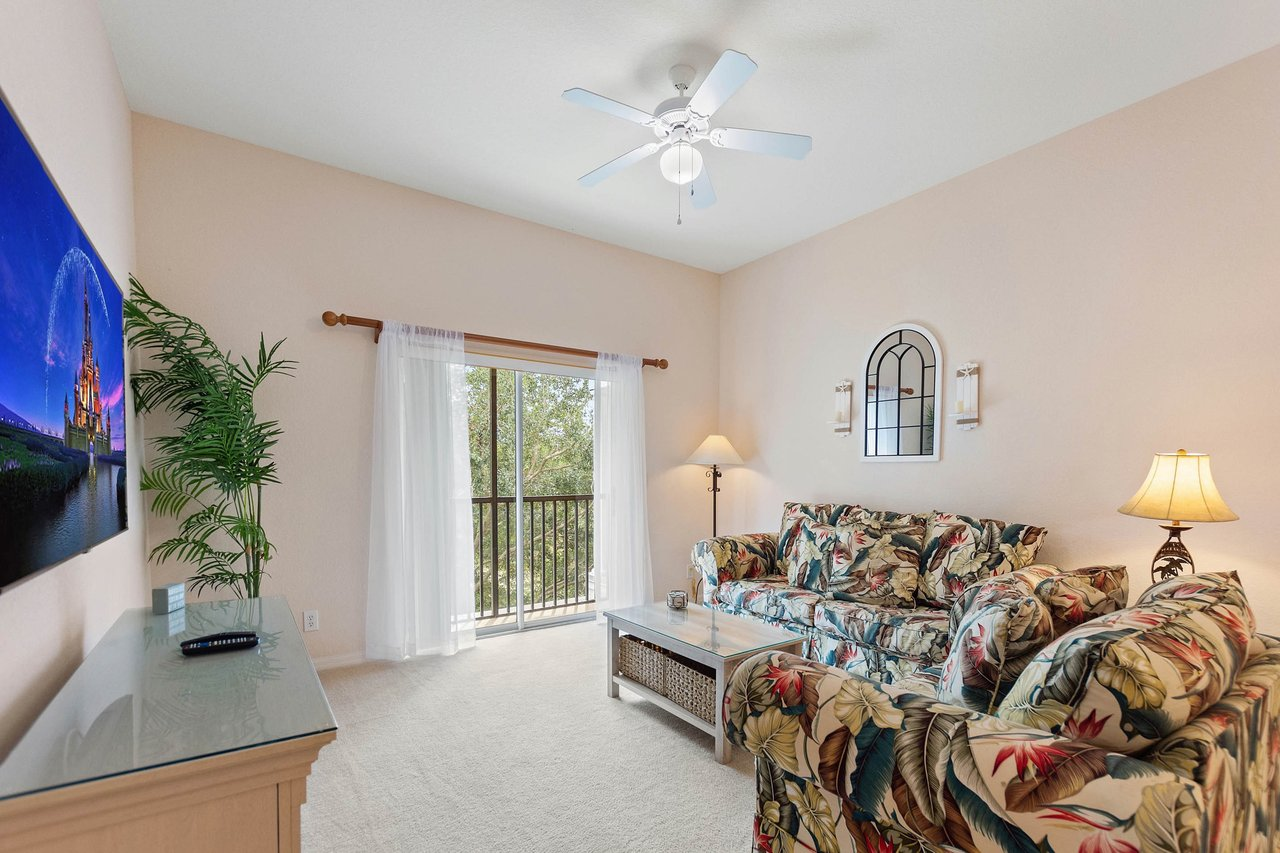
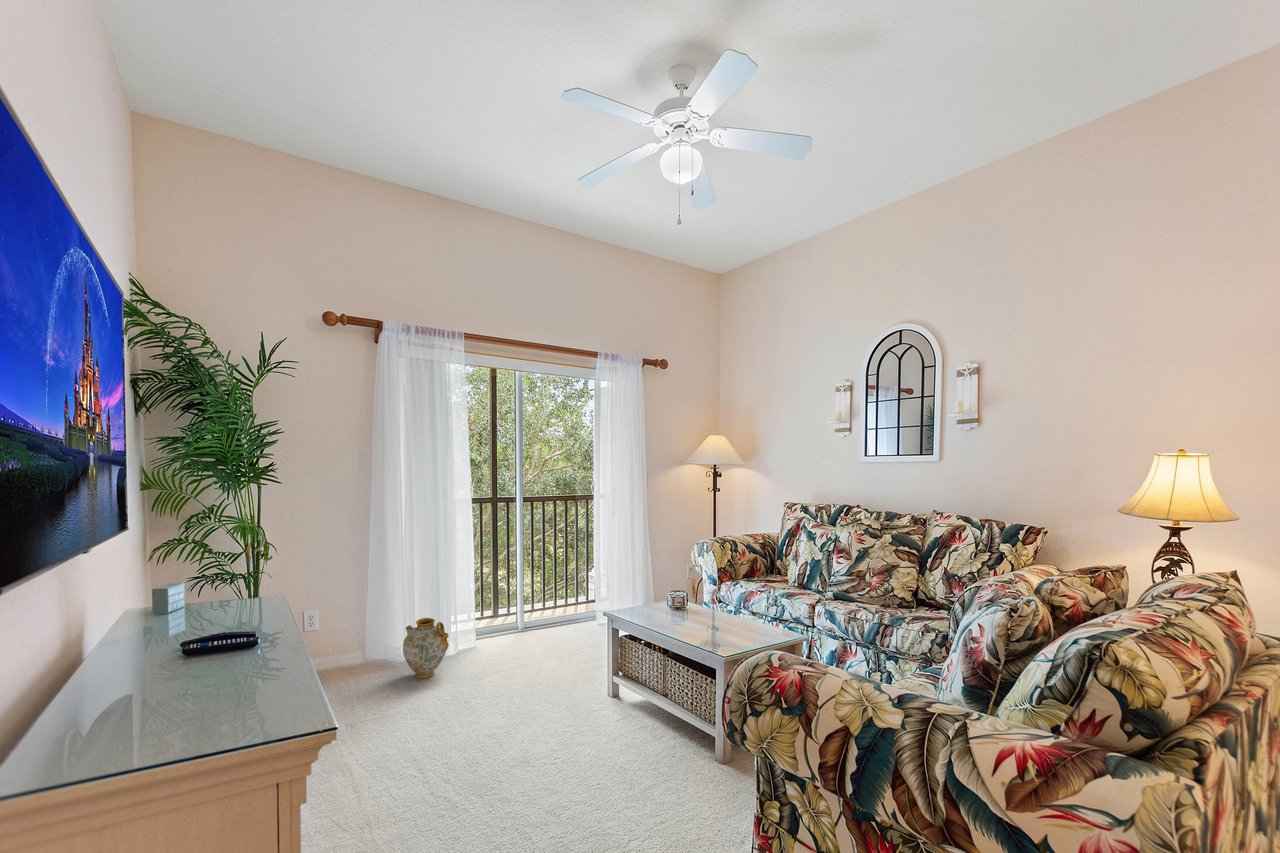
+ ceramic jug [402,617,450,679]
